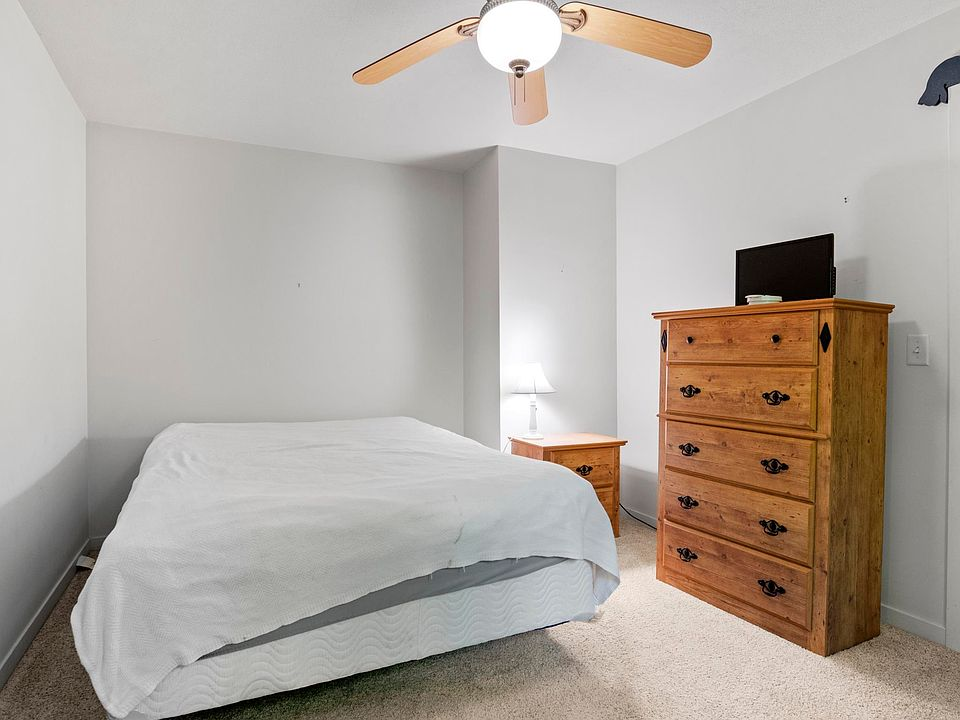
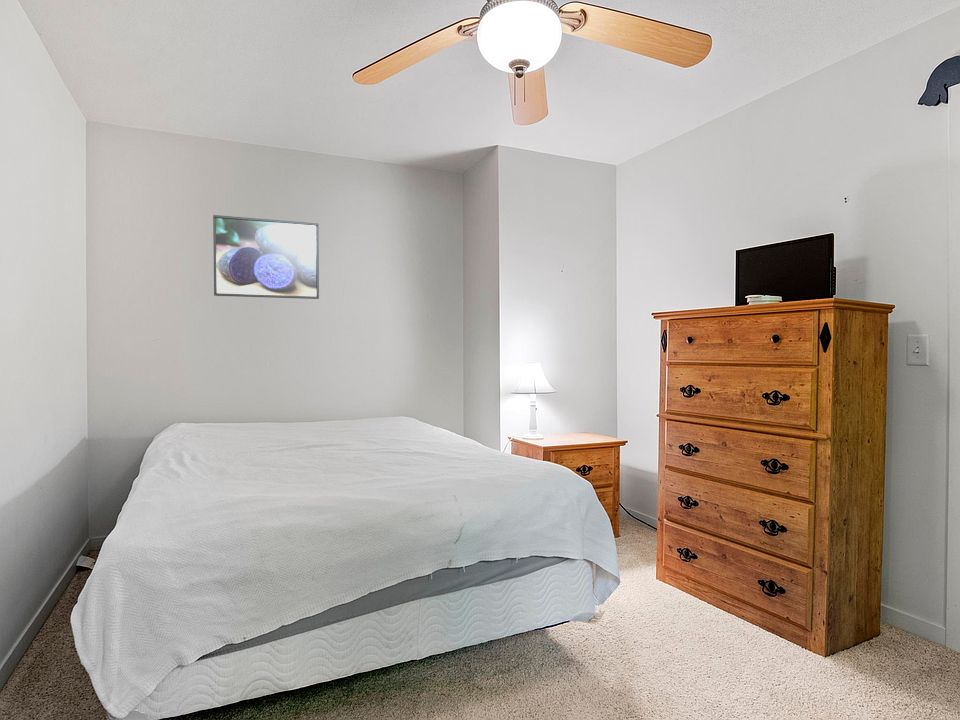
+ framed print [212,214,320,300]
